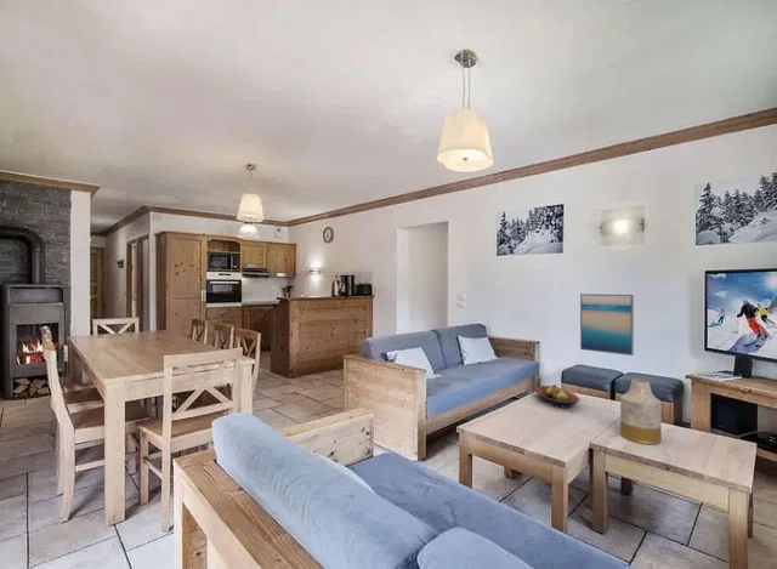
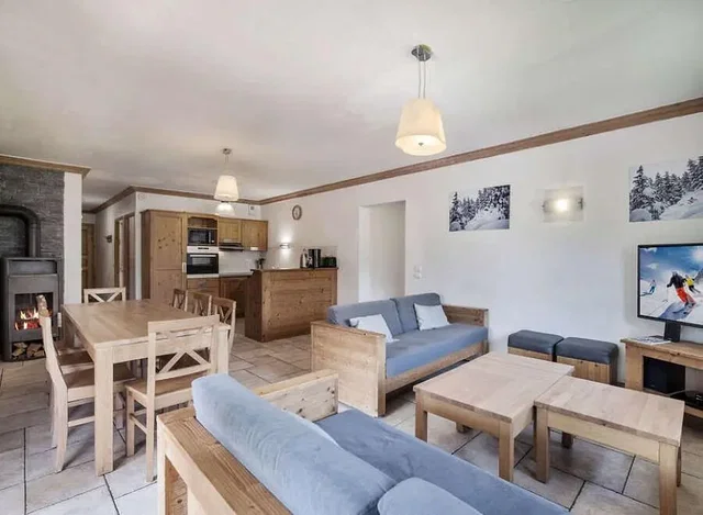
- vase [619,379,663,445]
- fruit bowl [534,383,582,410]
- wall art [579,292,635,357]
